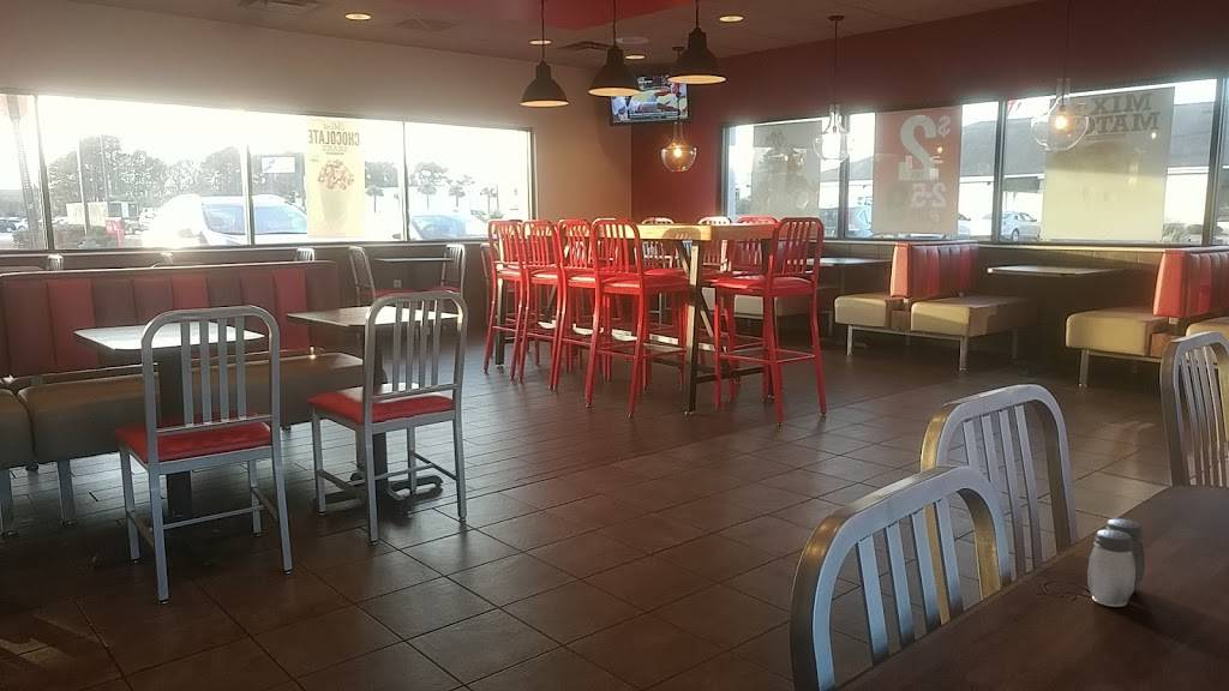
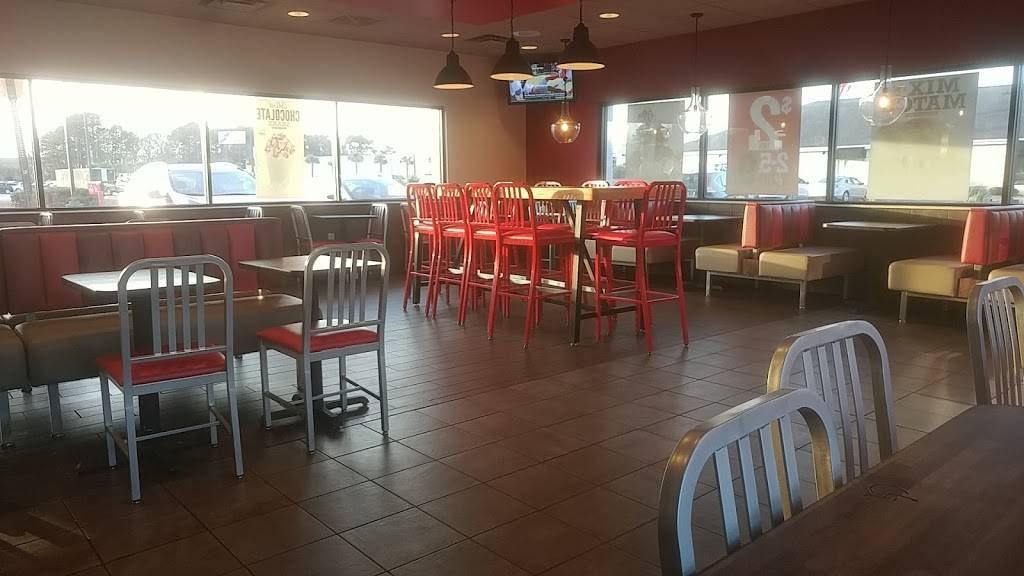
- salt and pepper shaker [1086,518,1145,608]
